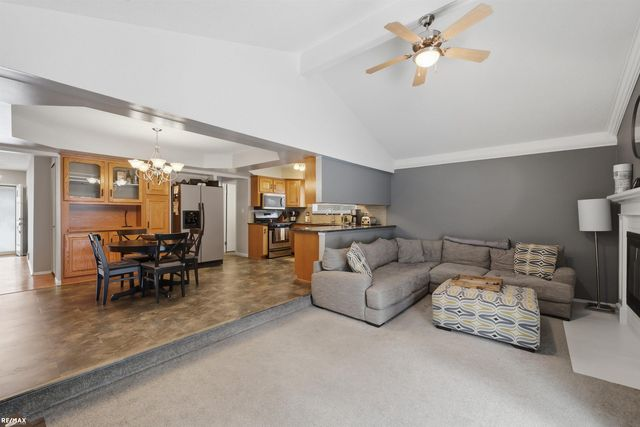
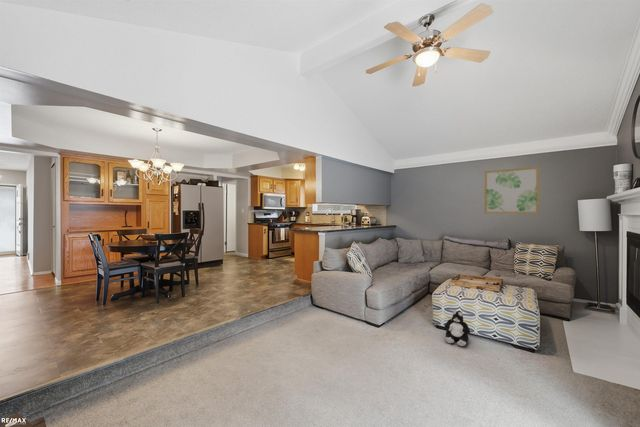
+ plush toy [443,309,471,347]
+ wall art [484,166,540,214]
